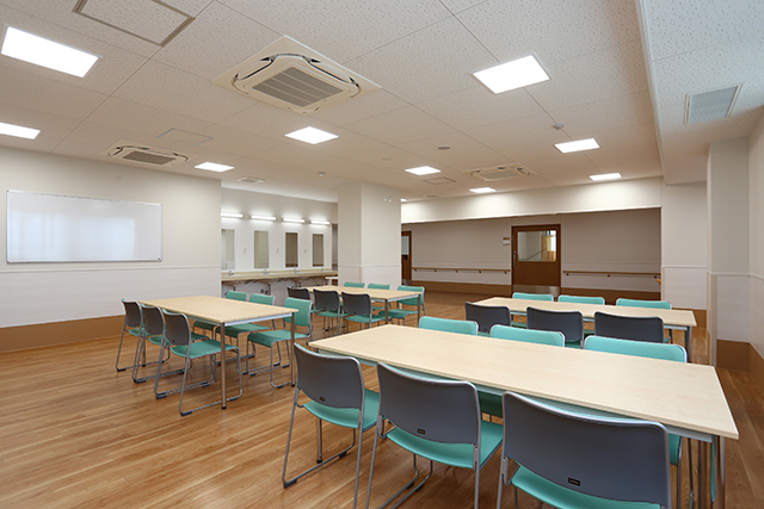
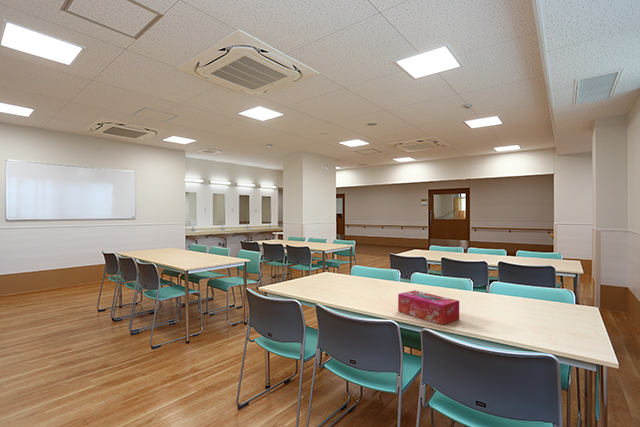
+ tissue box [397,290,460,326]
